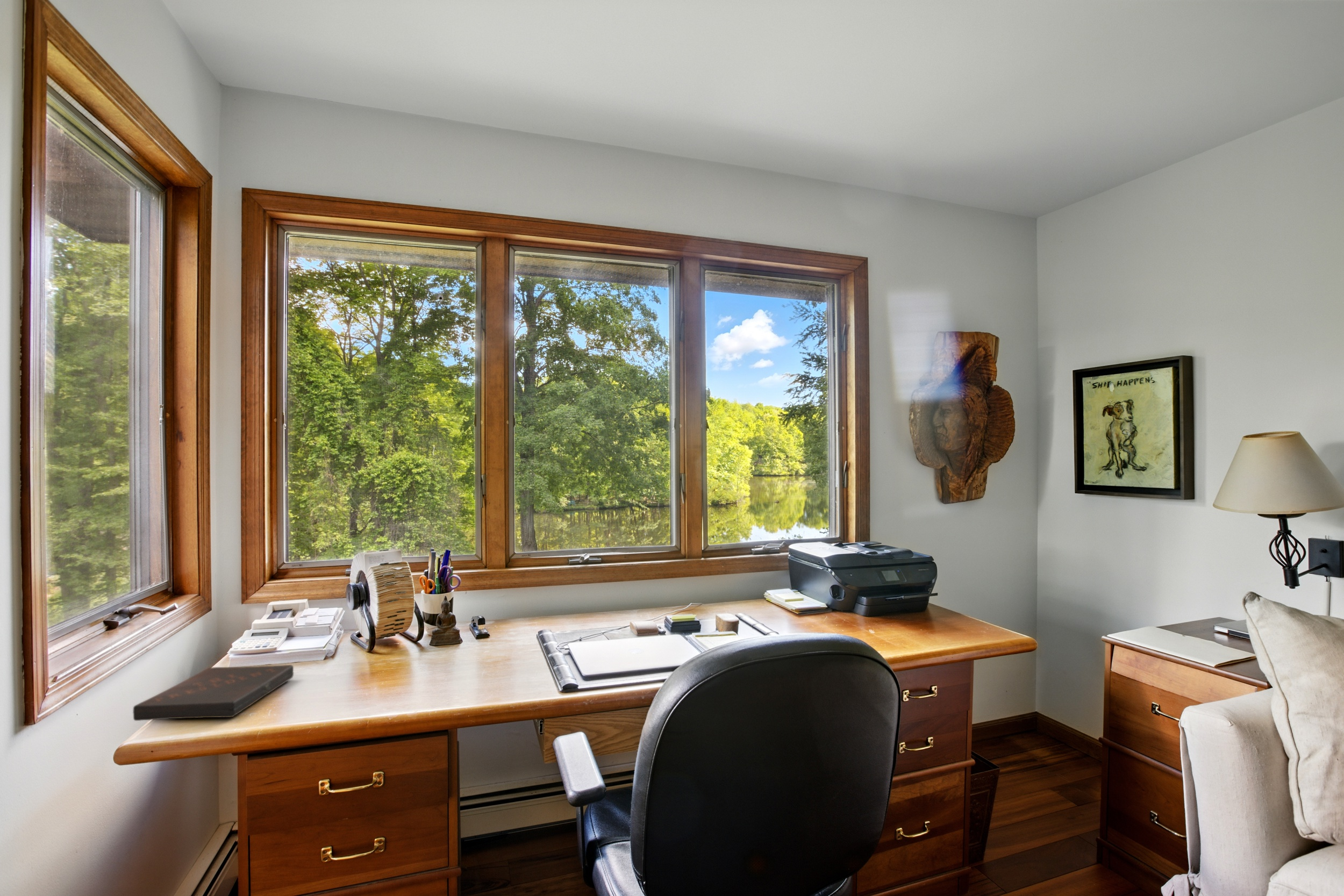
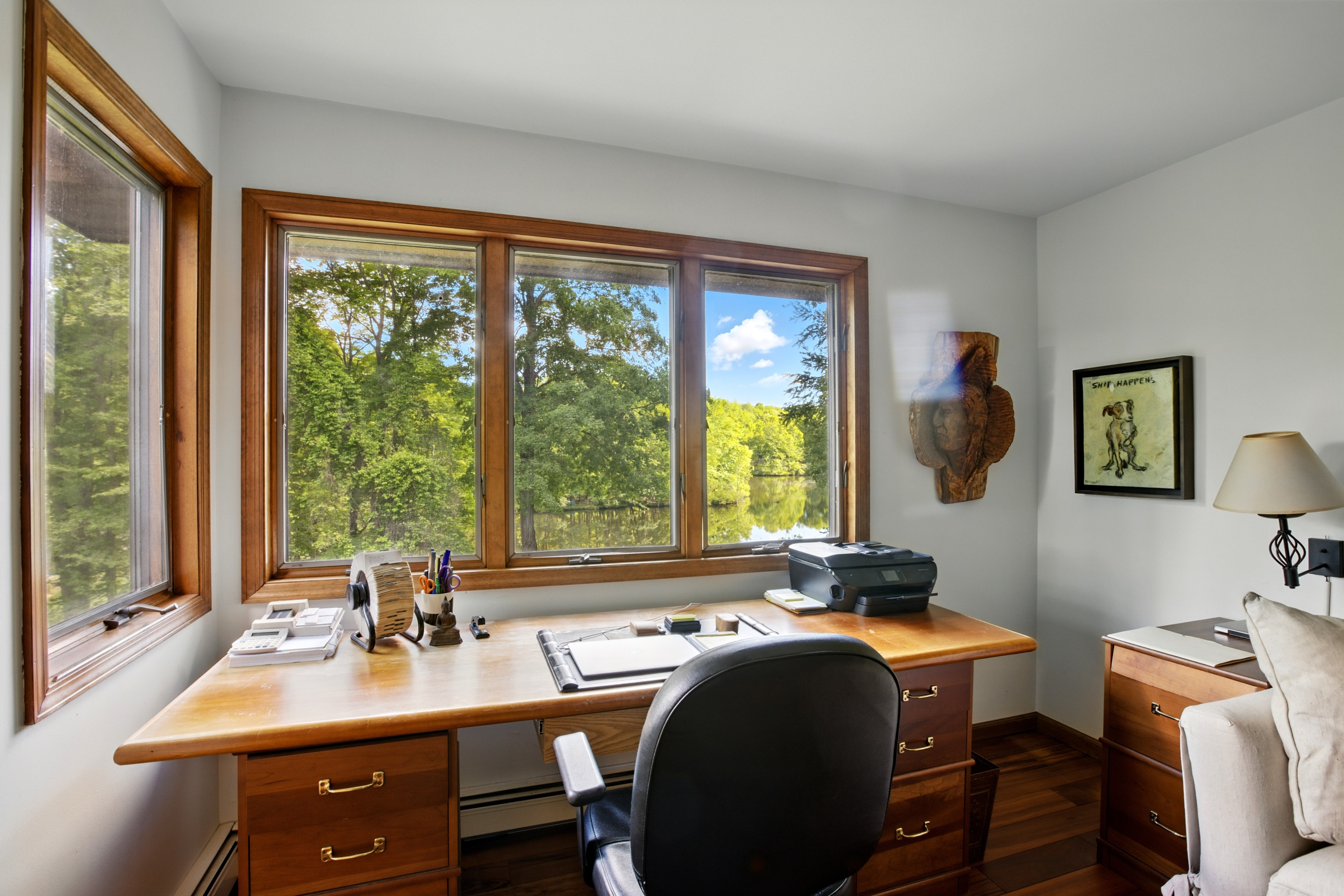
- book [132,664,294,721]
